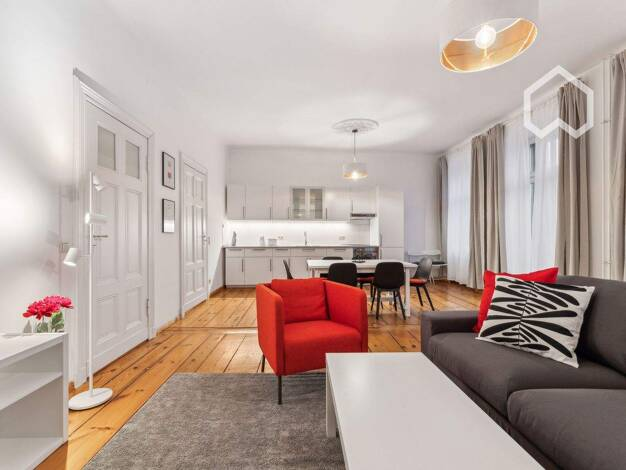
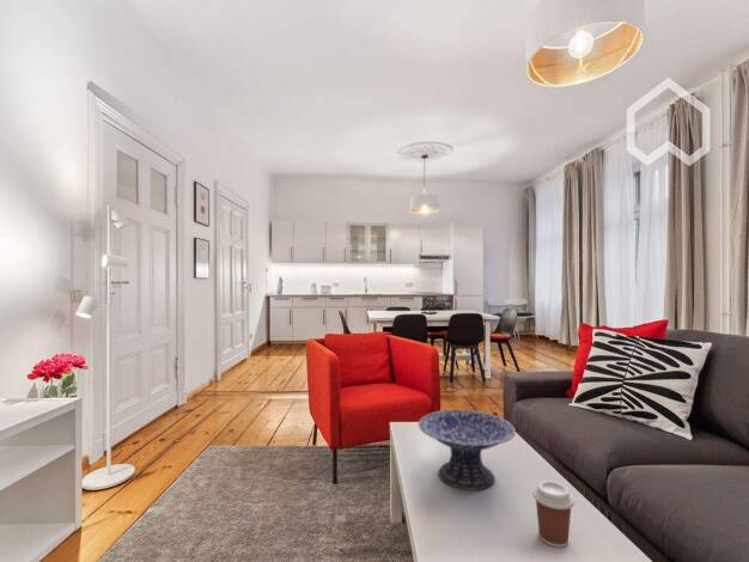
+ decorative bowl [418,409,517,491]
+ coffee cup [531,479,576,549]
